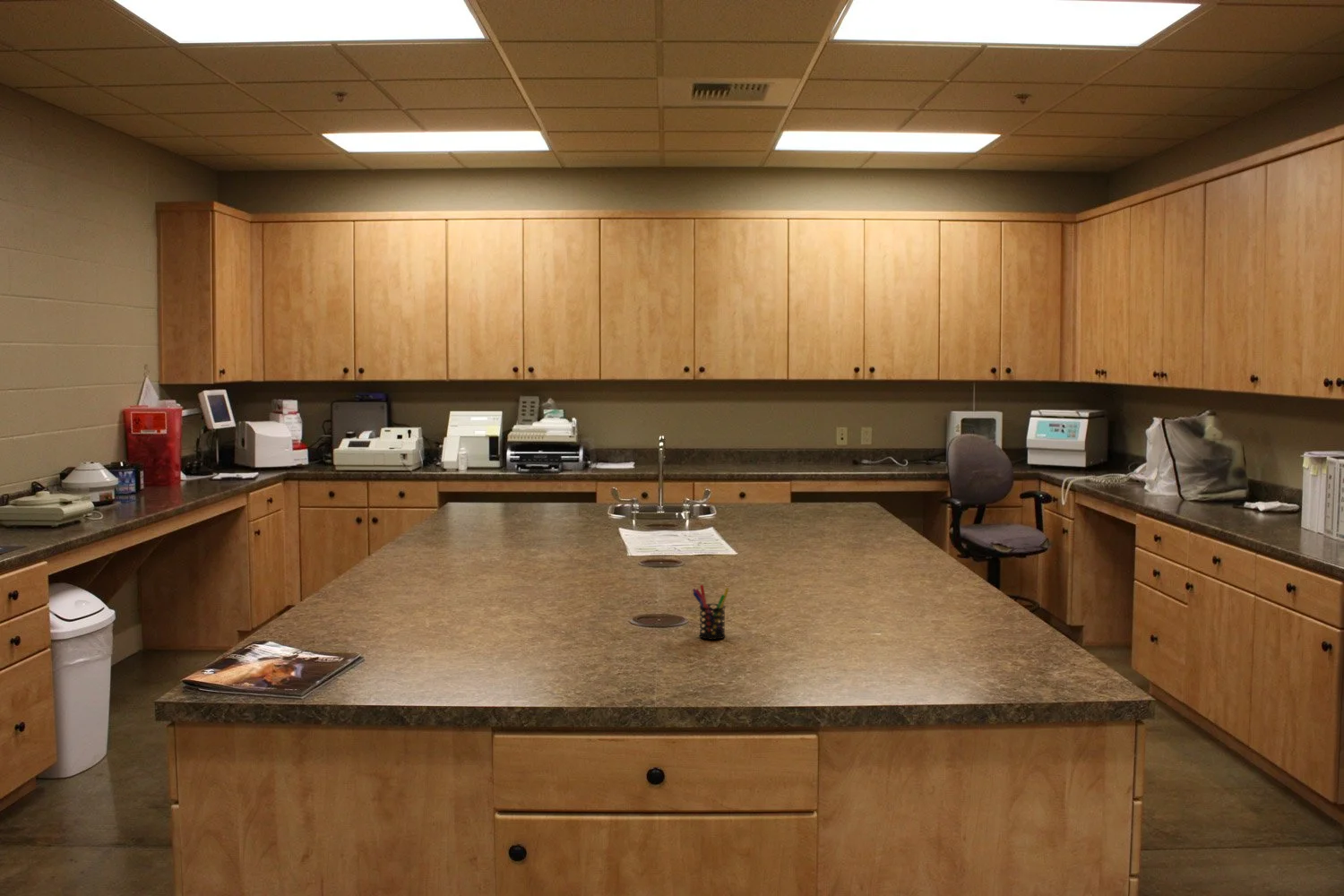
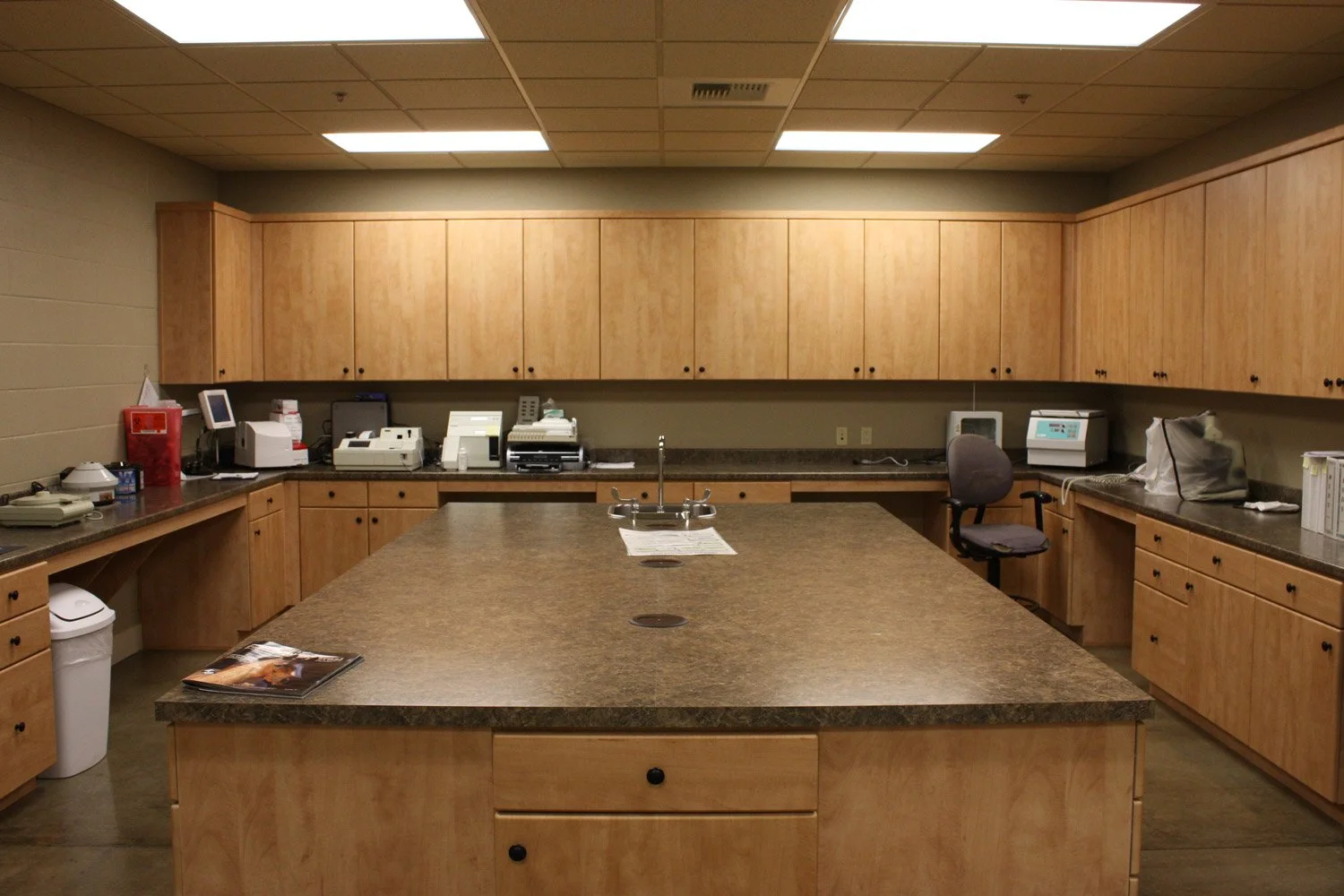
- pen holder [692,584,729,641]
